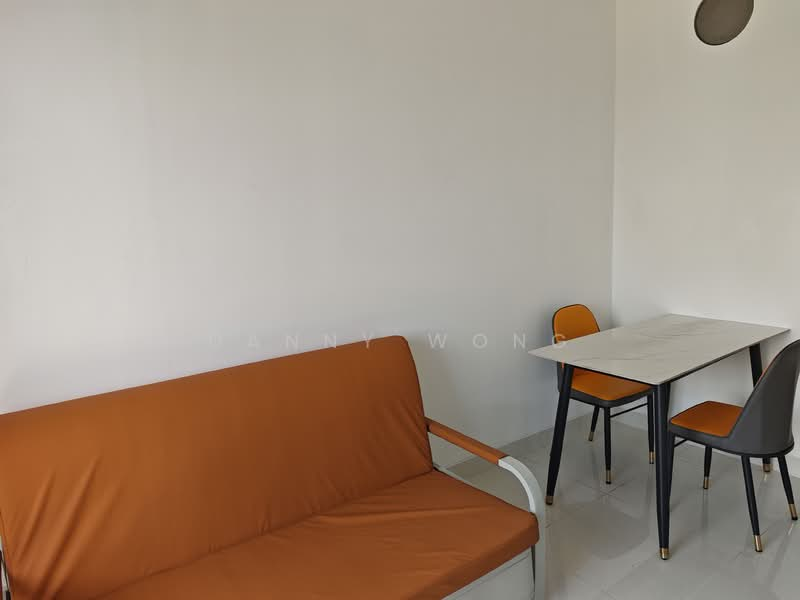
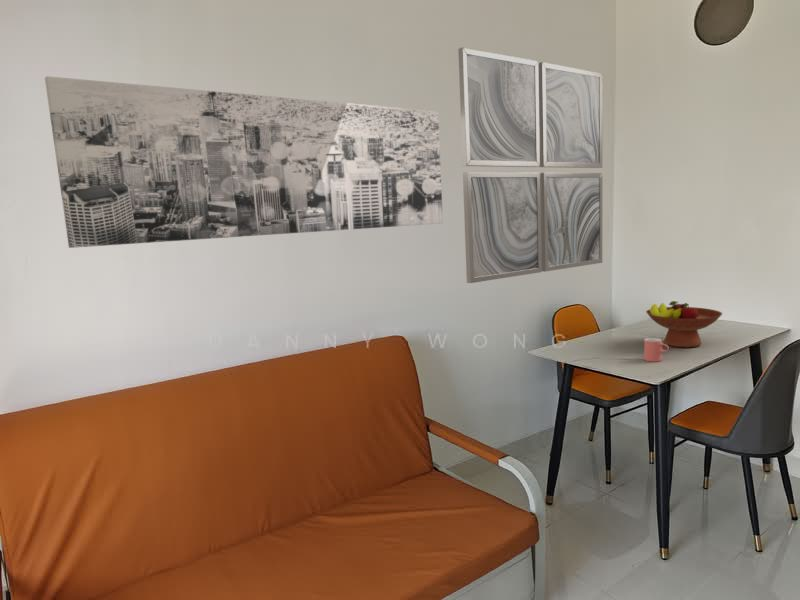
+ fruit bowl [645,300,723,348]
+ wall art [457,46,603,284]
+ cup [643,337,670,363]
+ wall art [44,75,444,249]
